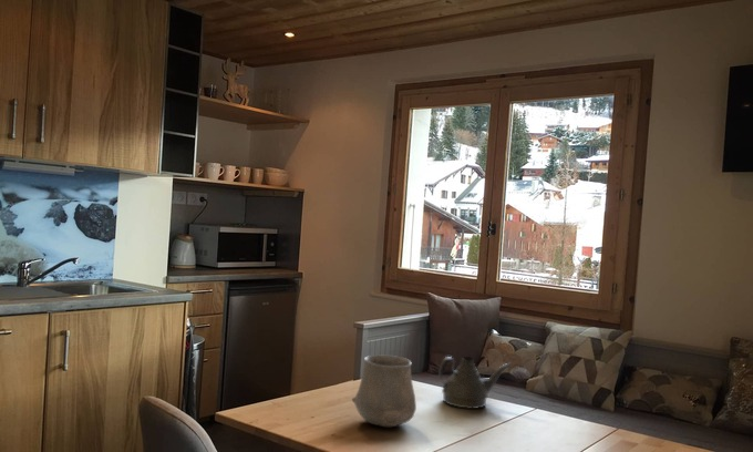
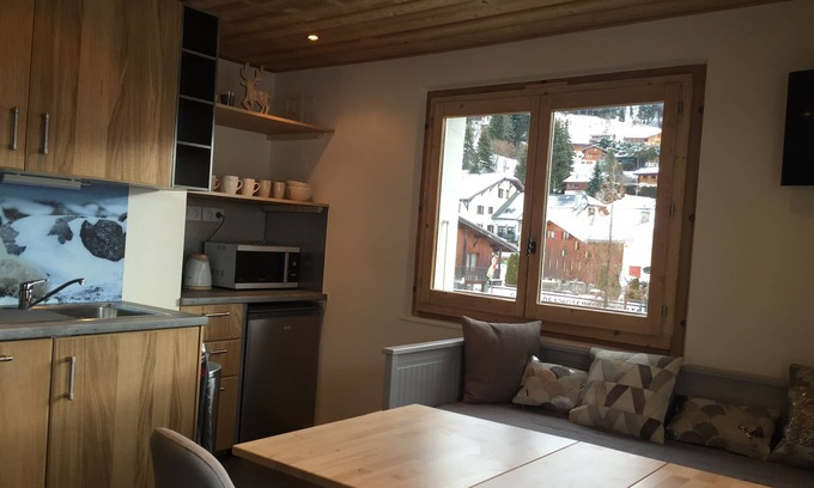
- teapot [437,356,513,410]
- ceramic cup [351,355,417,429]
